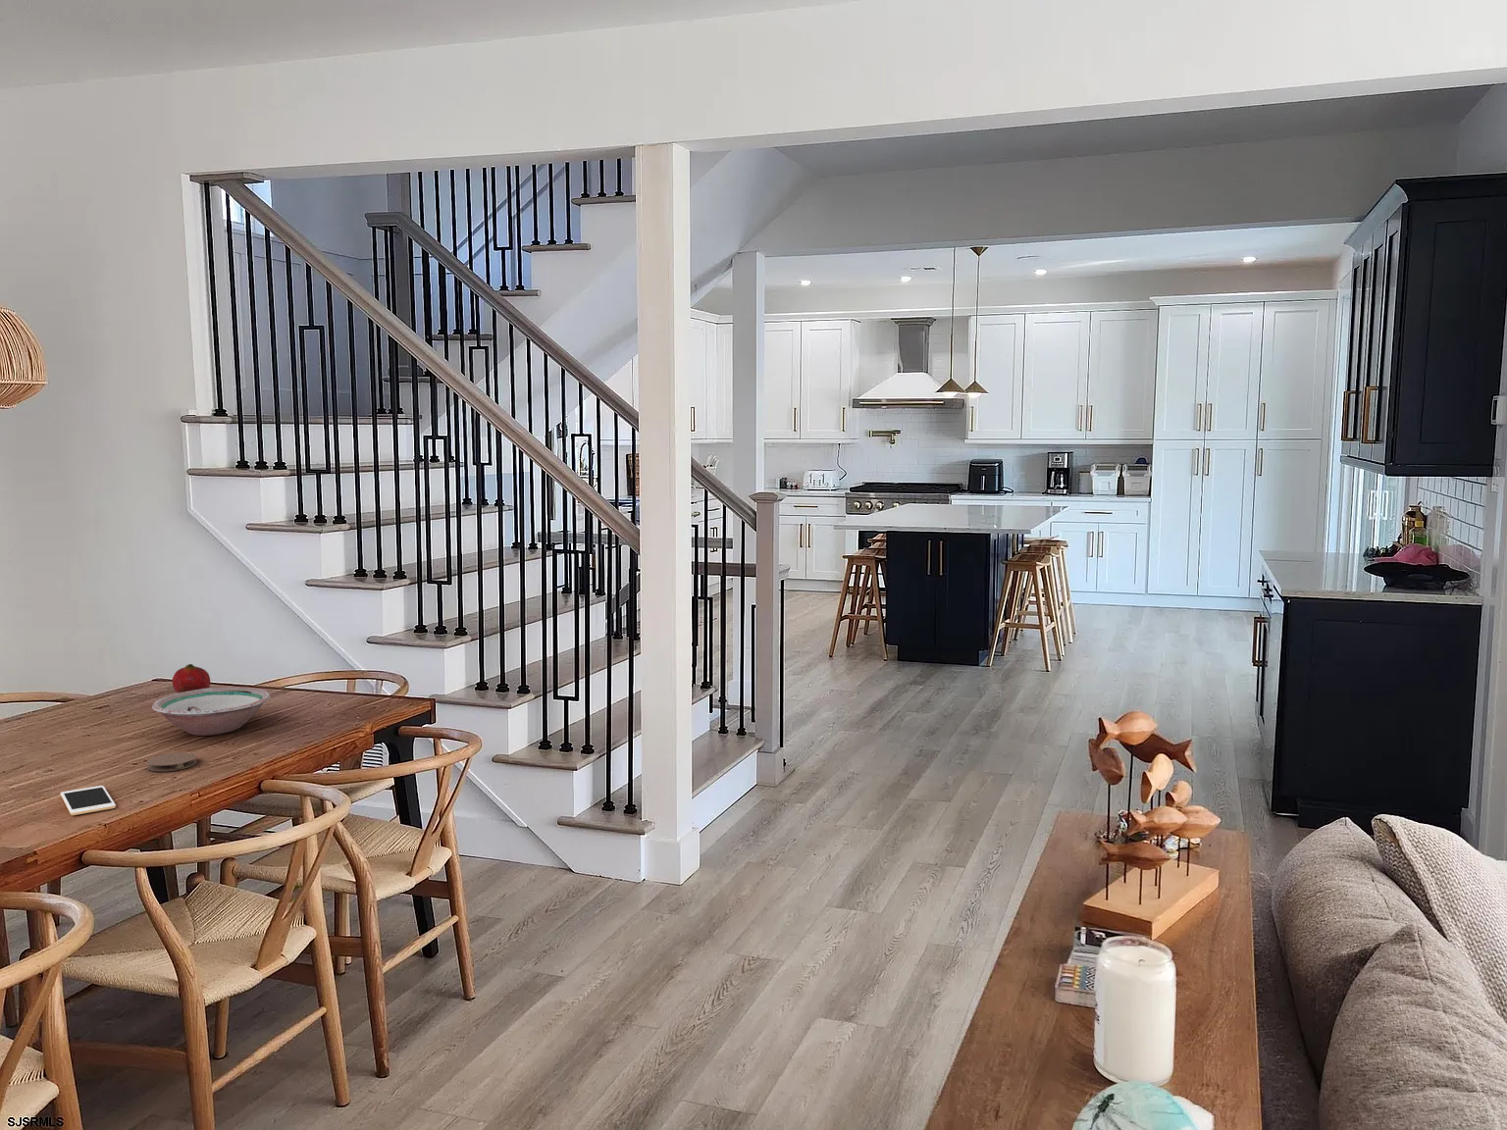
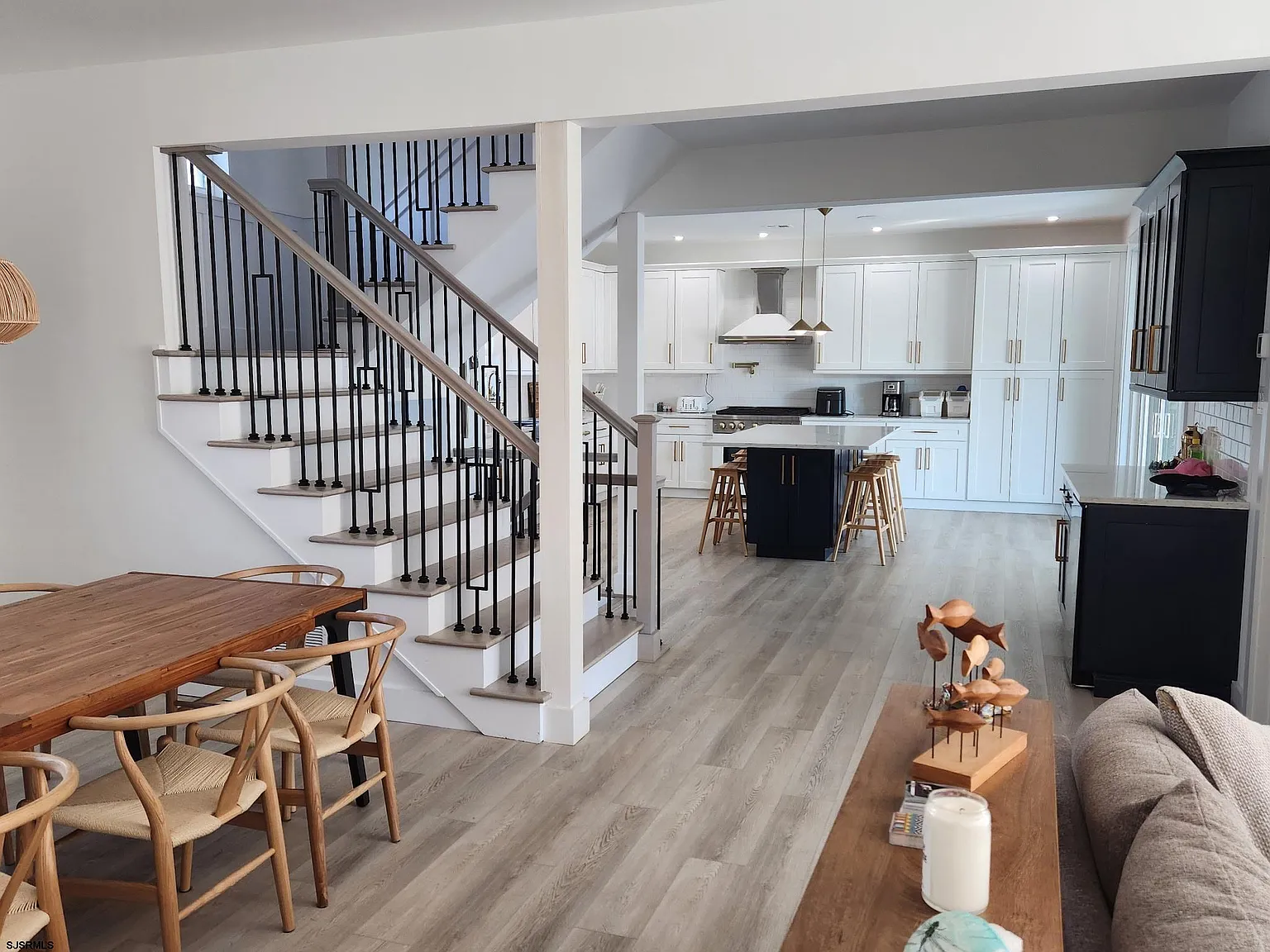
- coaster [146,751,198,772]
- cell phone [59,785,116,817]
- bowl [151,686,271,737]
- fruit [172,664,211,693]
